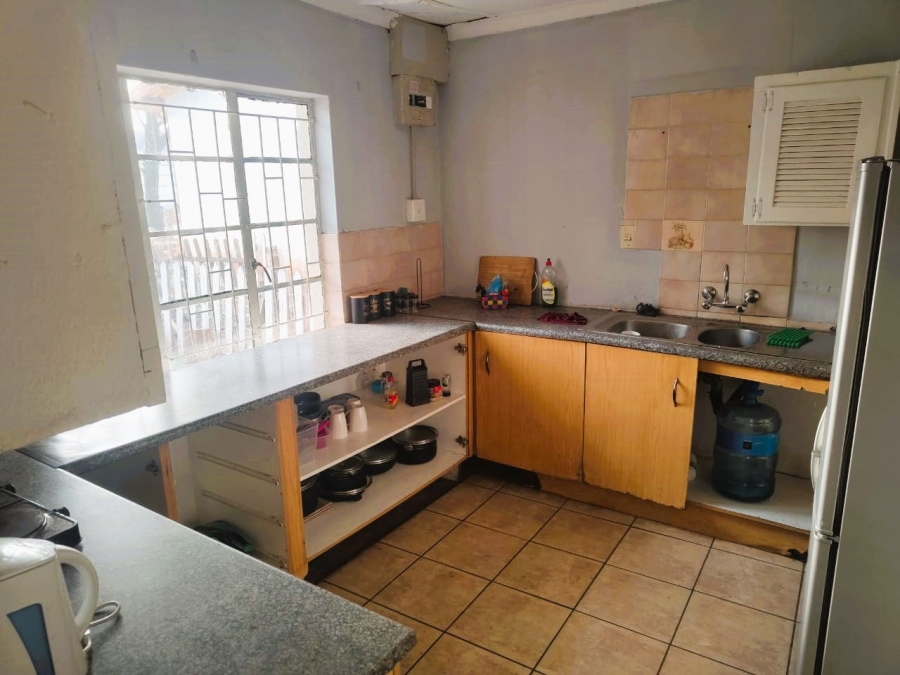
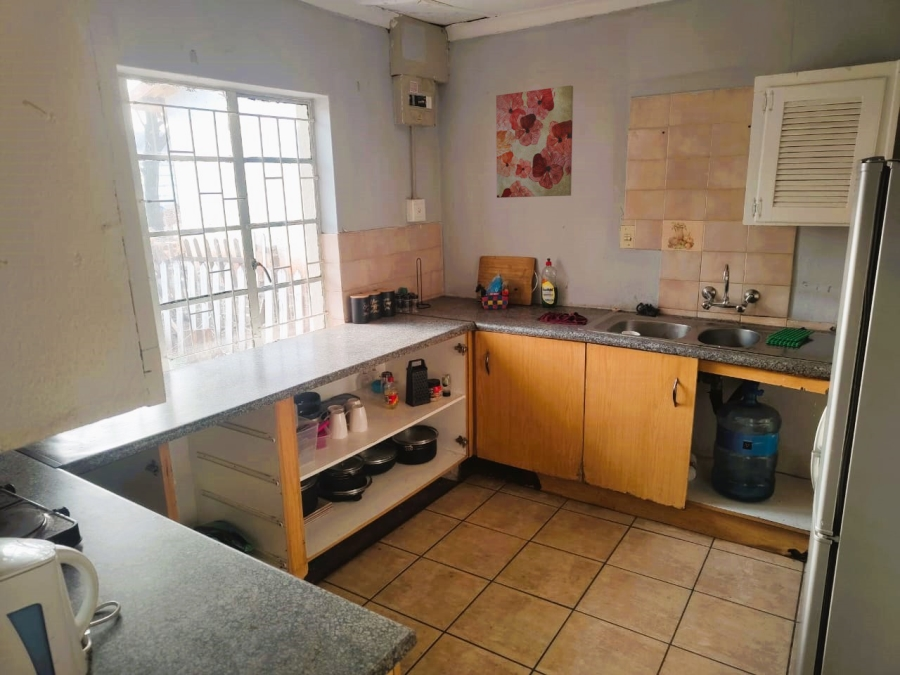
+ wall art [495,84,574,199]
